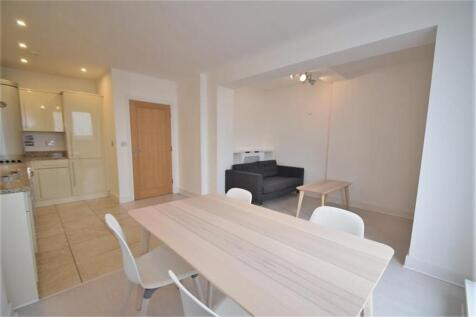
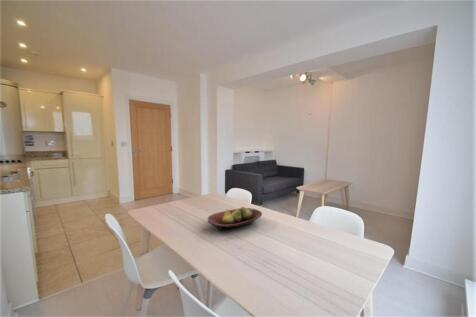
+ fruit bowl [207,206,263,231]
